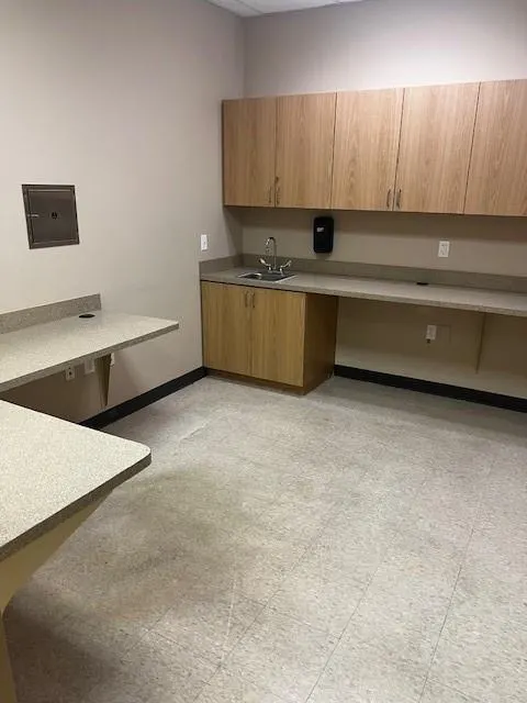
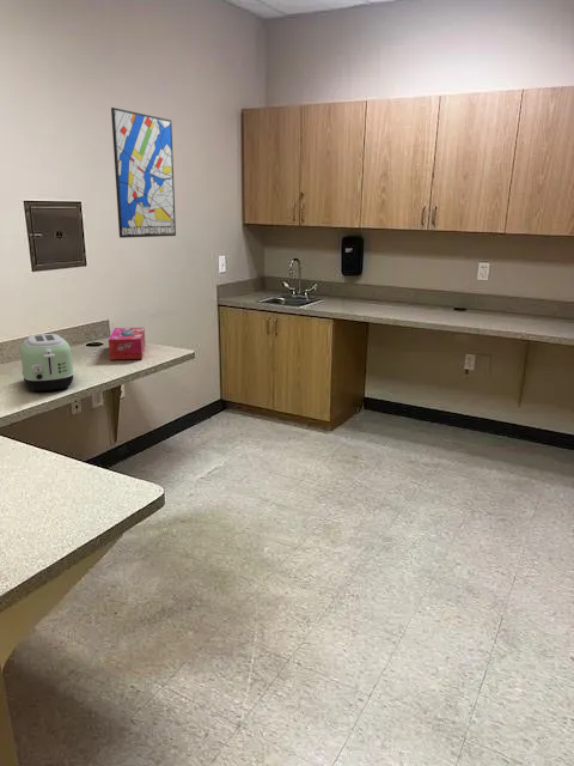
+ tissue box [108,327,147,360]
+ wall art [110,107,177,239]
+ toaster [19,333,75,393]
